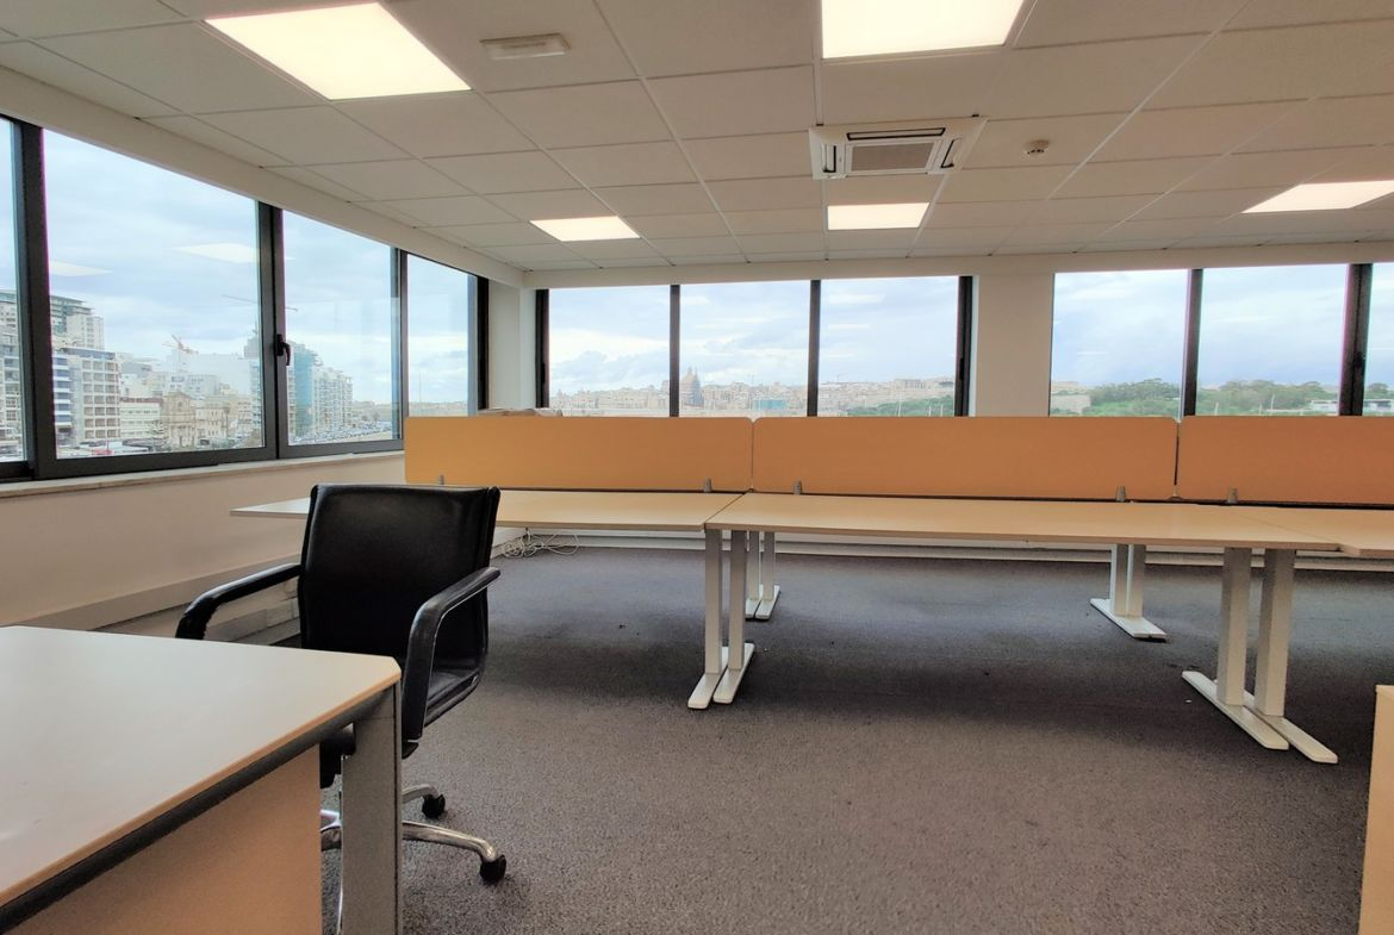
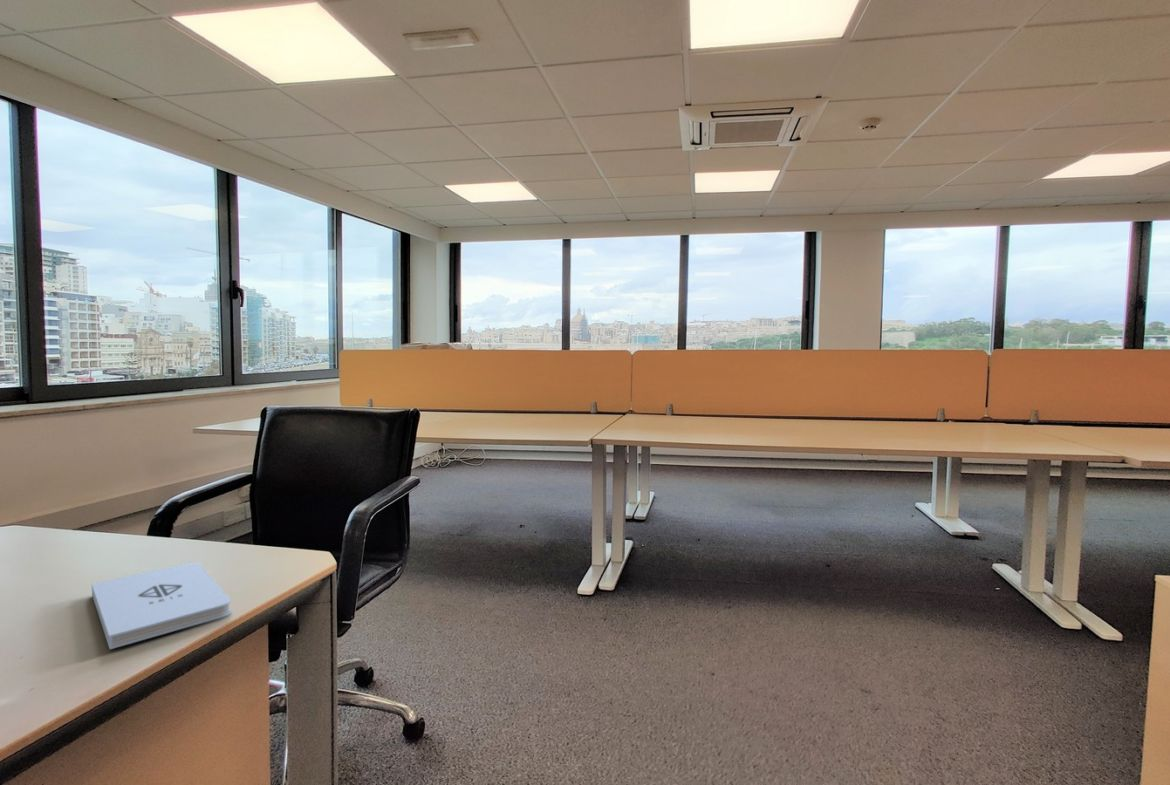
+ notepad [91,561,232,650]
